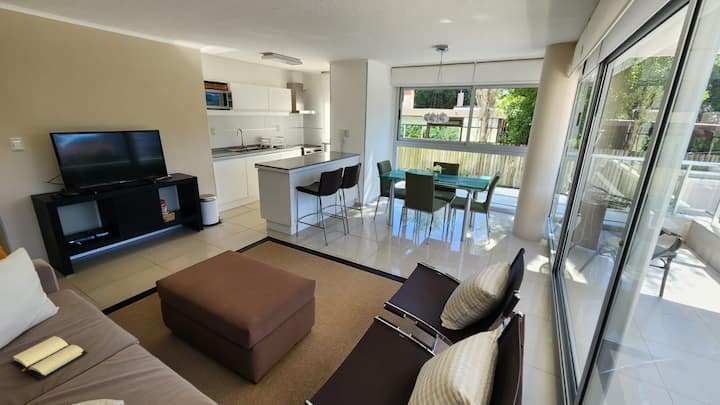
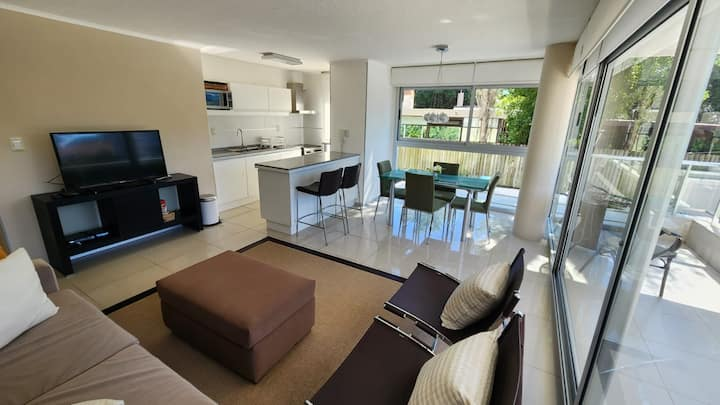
- book [10,335,89,381]
